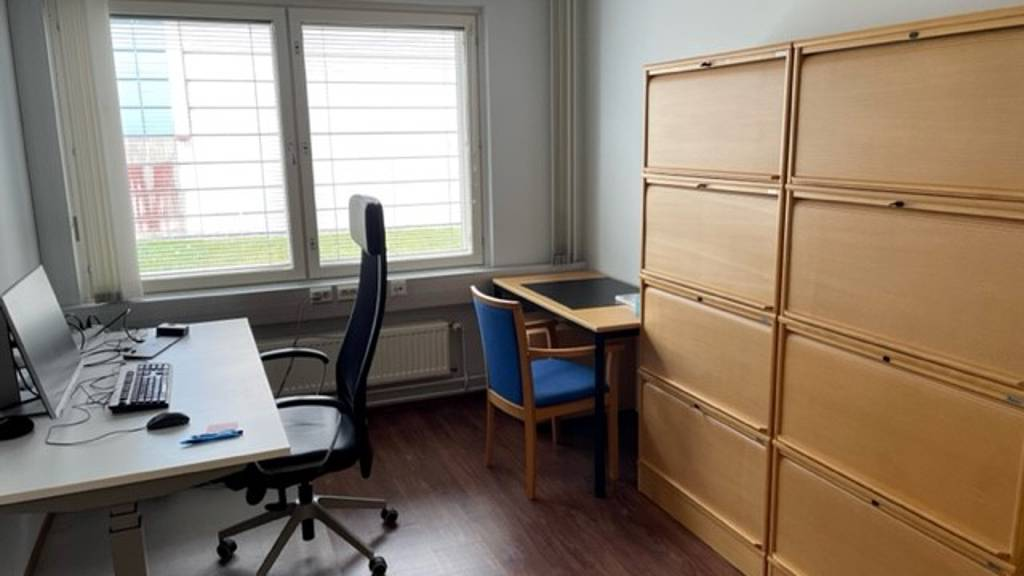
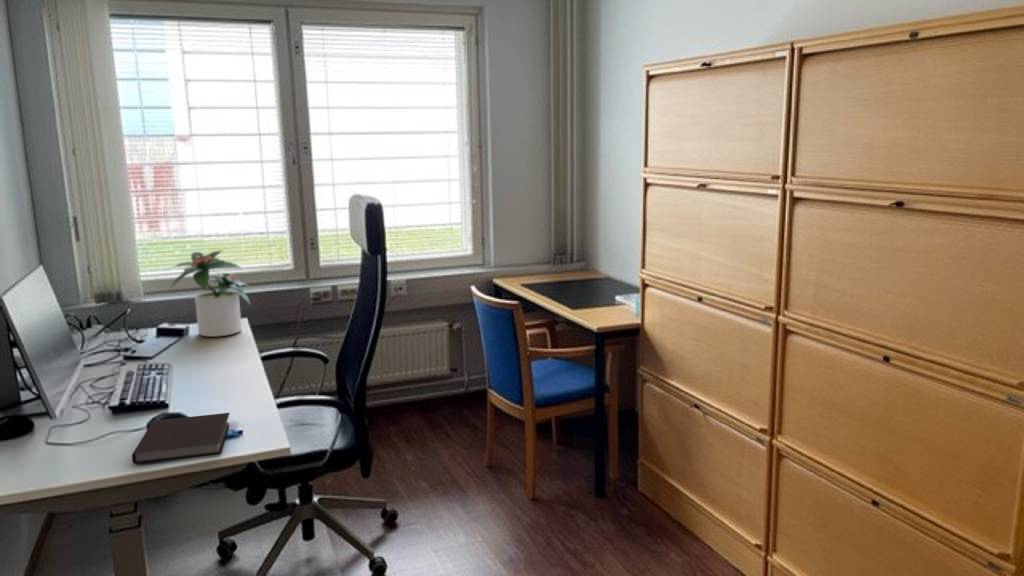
+ potted plant [170,249,252,338]
+ notebook [131,412,231,465]
